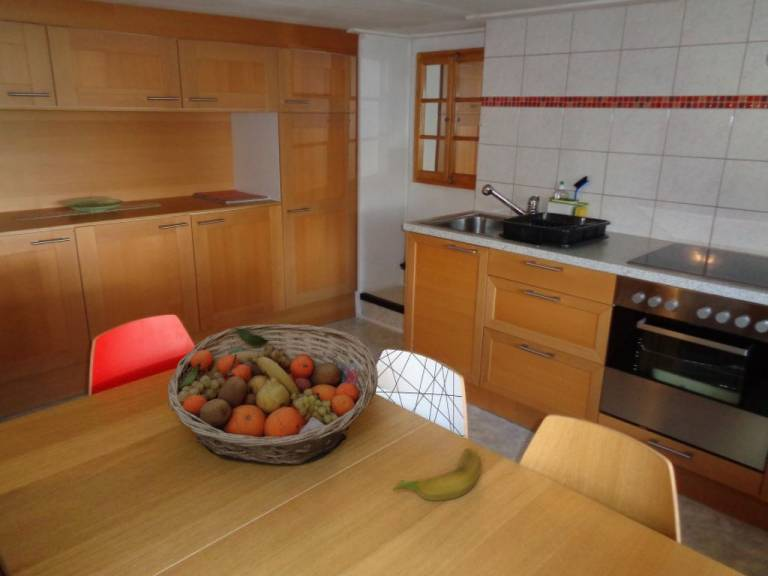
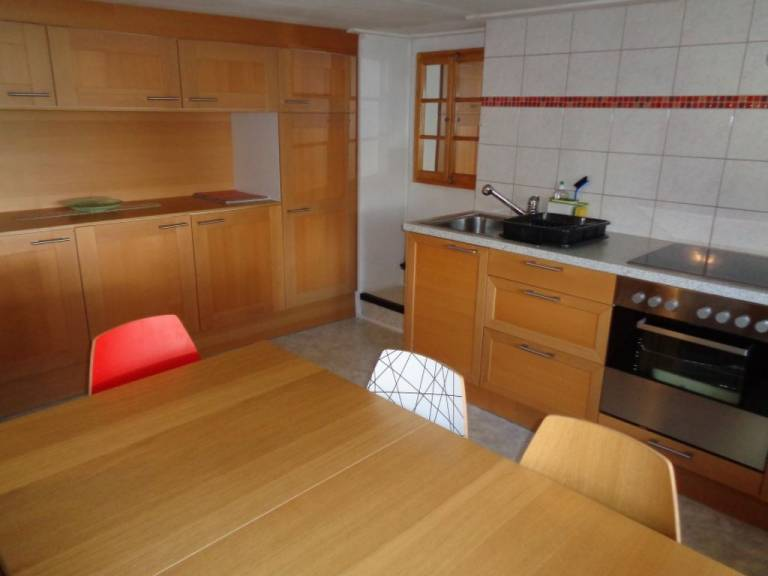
- banana [392,448,482,502]
- fruit basket [167,323,379,466]
